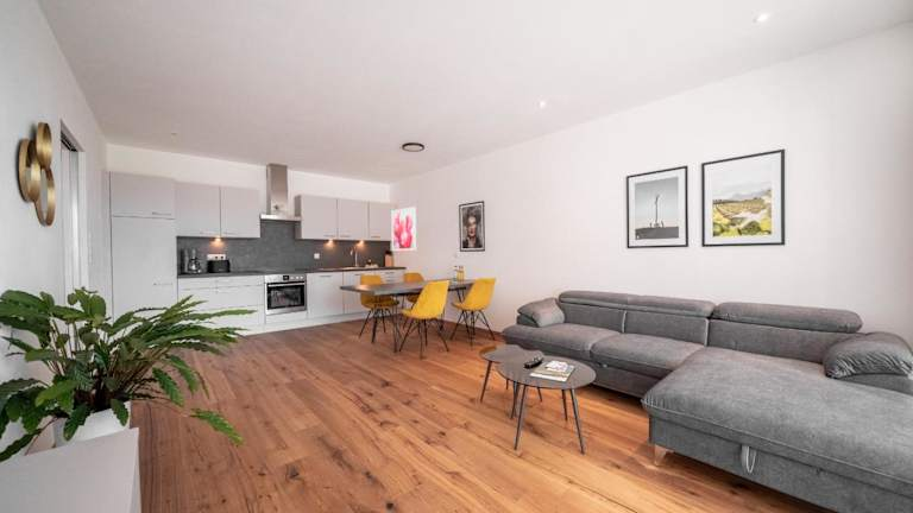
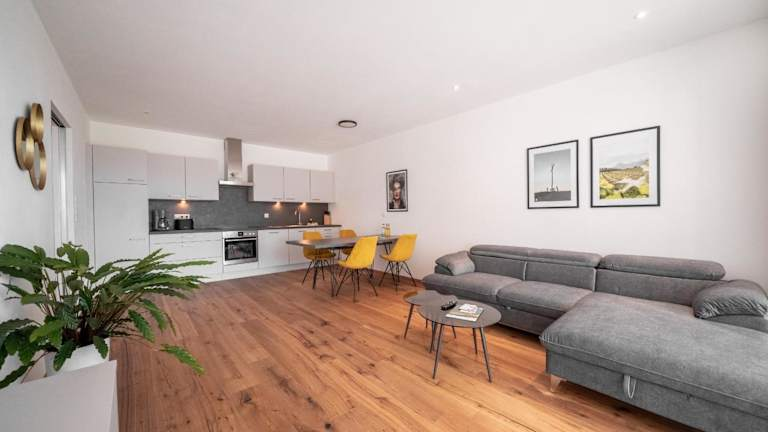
- wall art [391,205,417,252]
